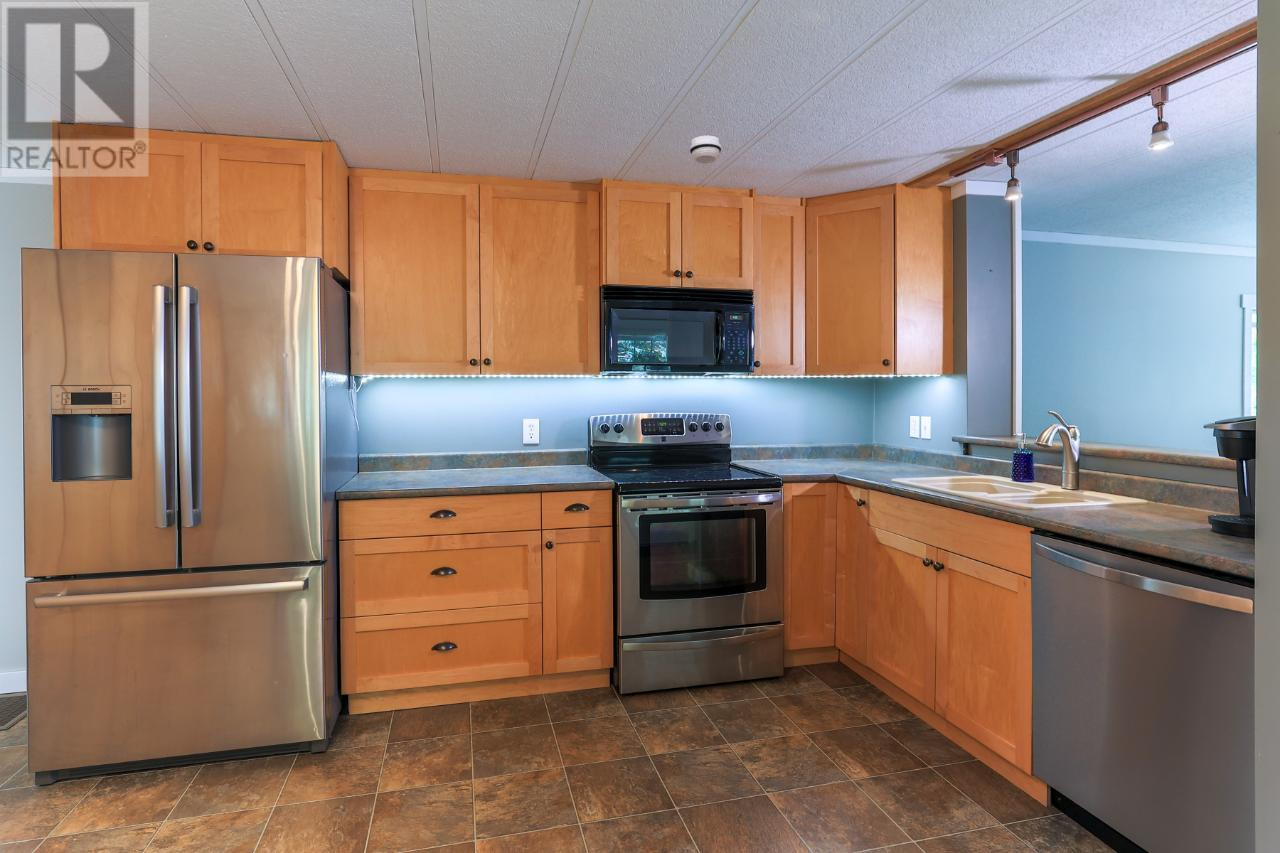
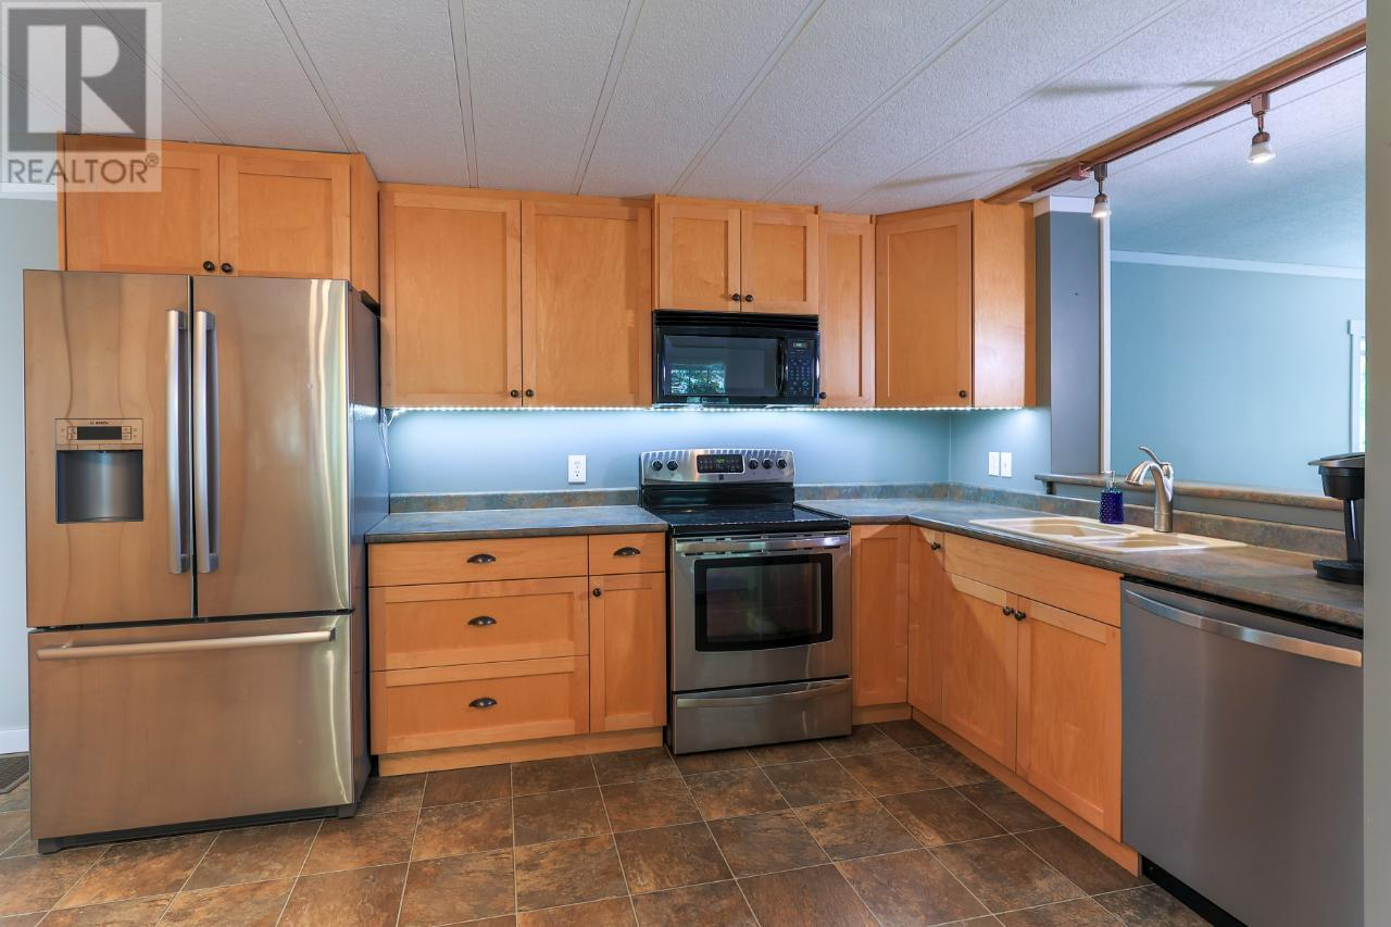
- smoke detector [689,135,722,165]
